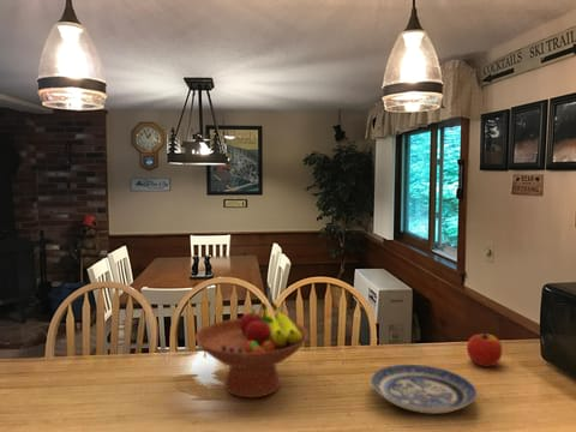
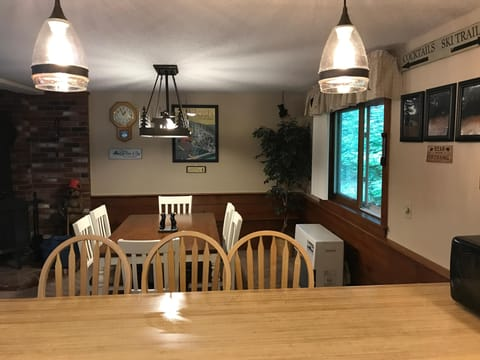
- apple [466,330,503,367]
- fruit bowl [193,301,310,398]
- plate [370,364,478,414]
